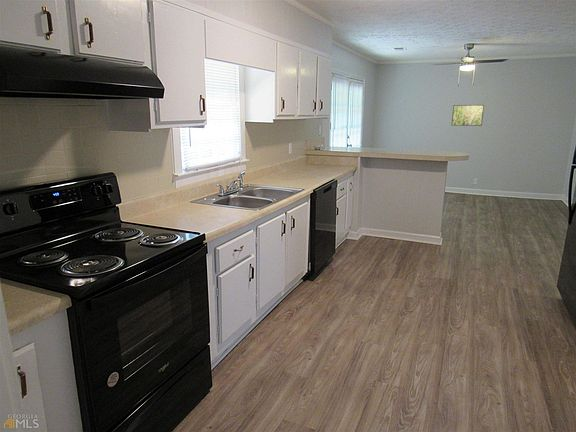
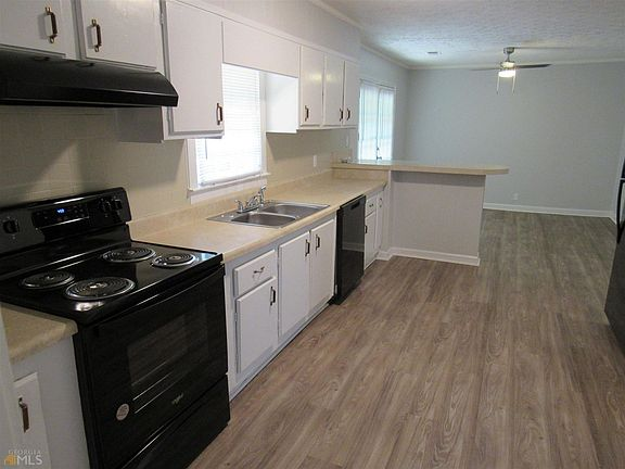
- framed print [451,104,485,127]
